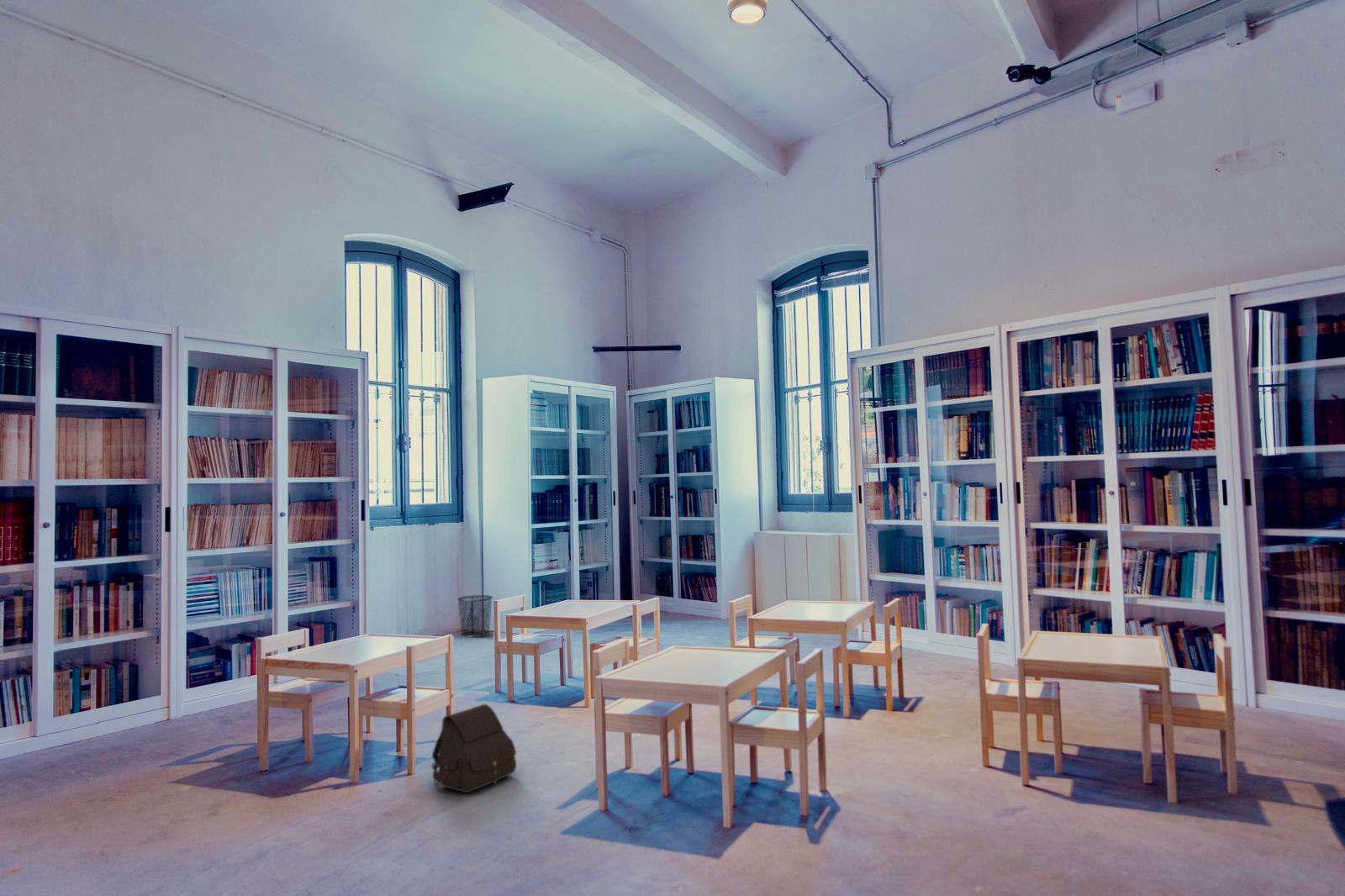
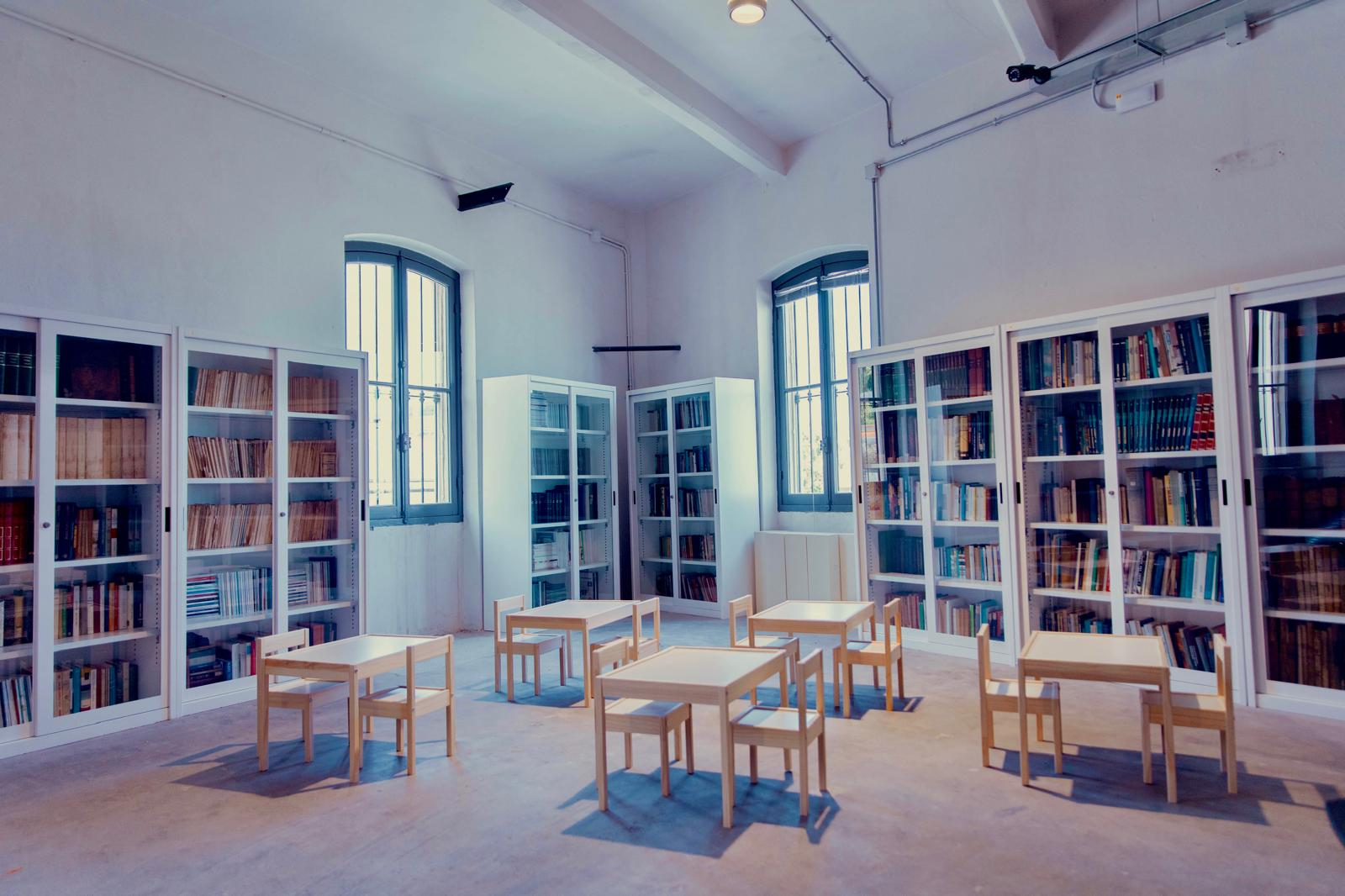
- waste bin [456,594,493,638]
- satchel [431,704,517,793]
